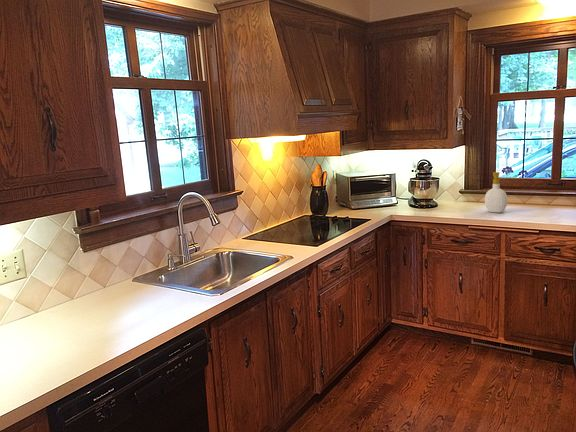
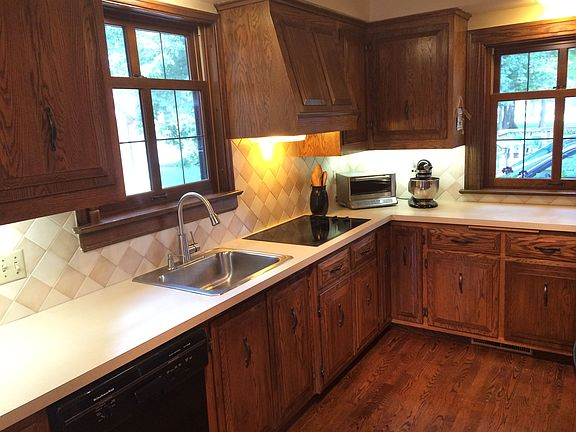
- soap bottle [484,171,508,214]
